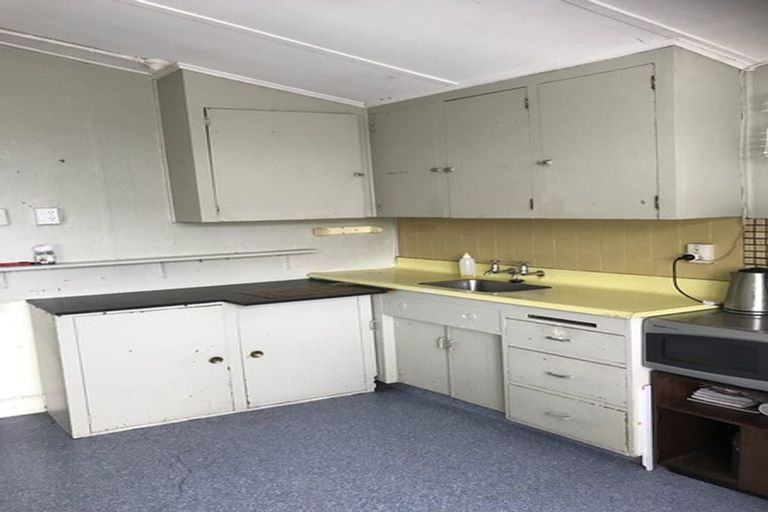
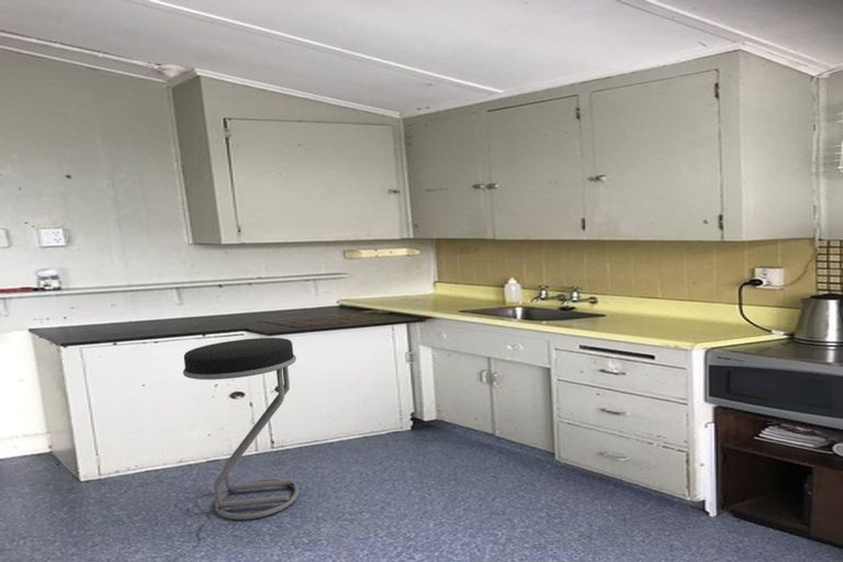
+ stool [182,337,300,520]
